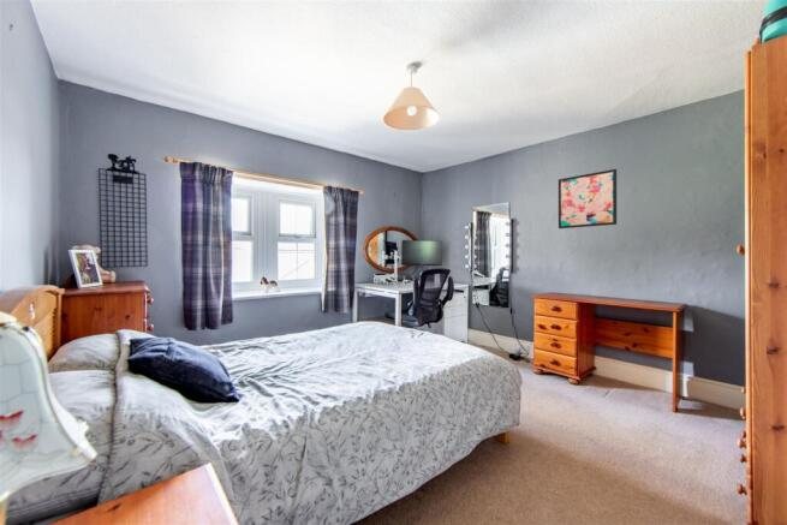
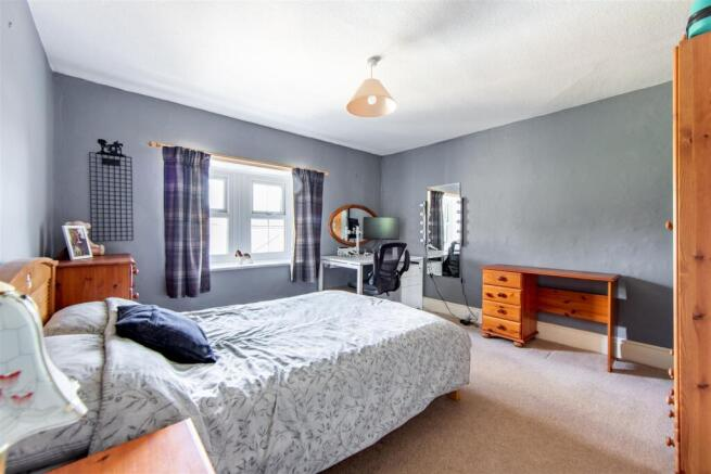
- wall art [558,168,618,229]
